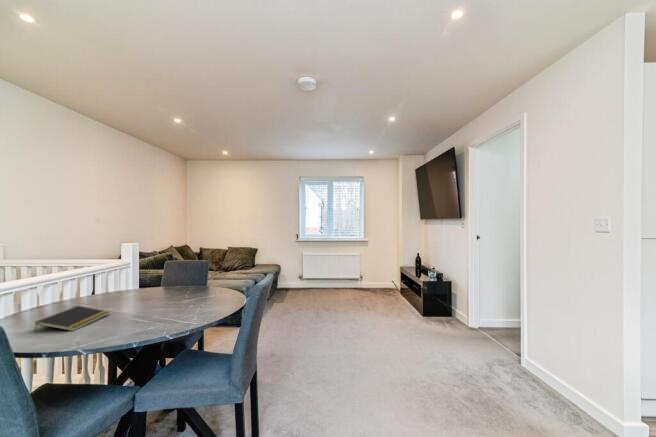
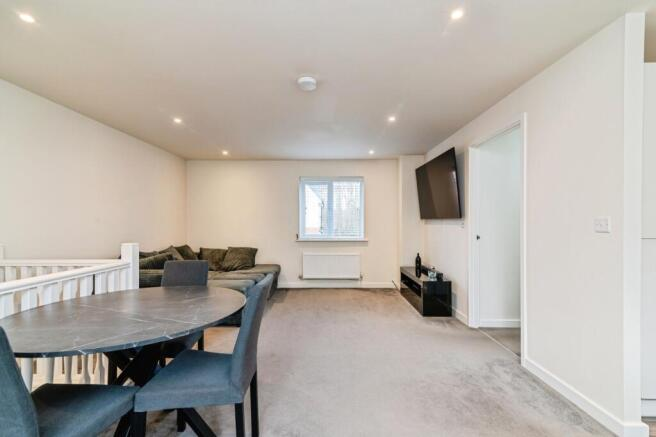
- notepad [34,305,110,332]
